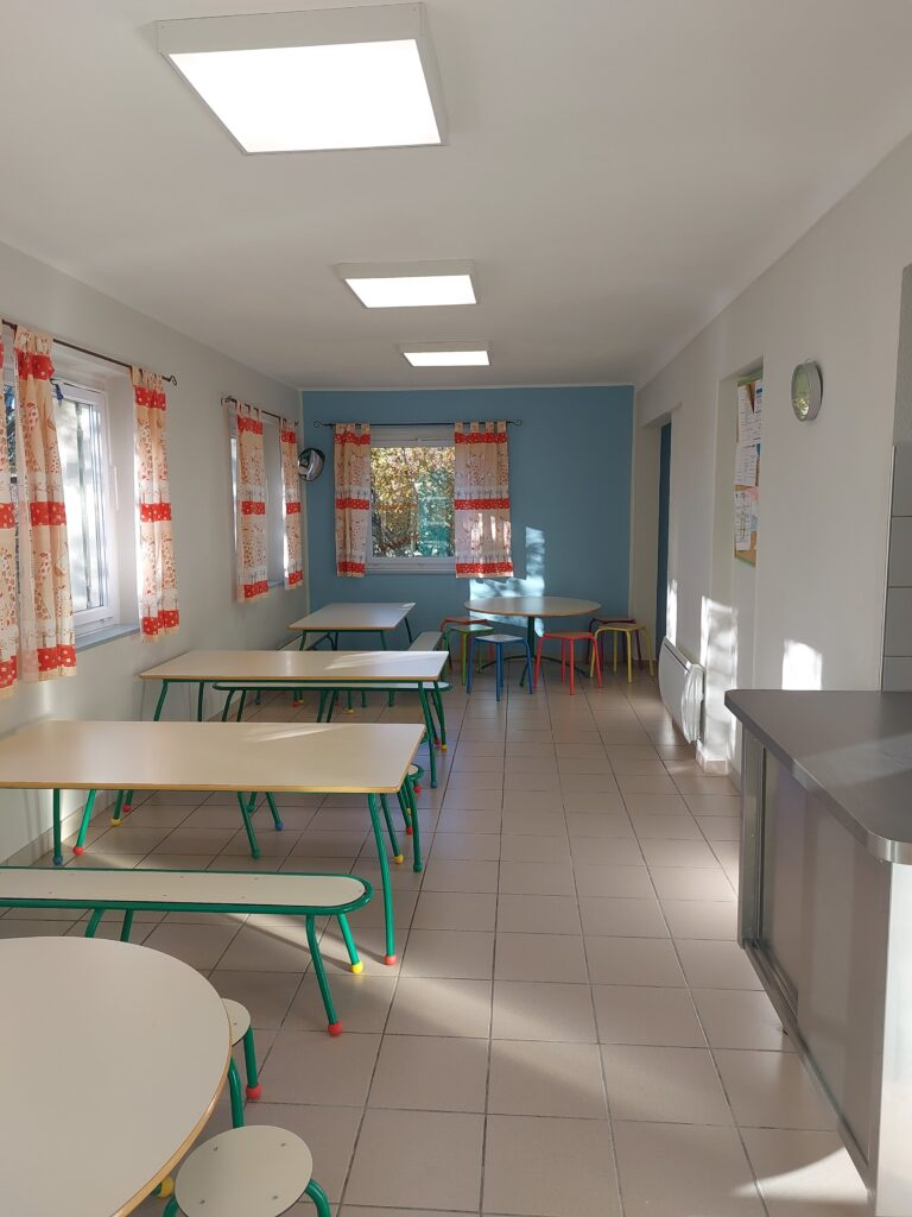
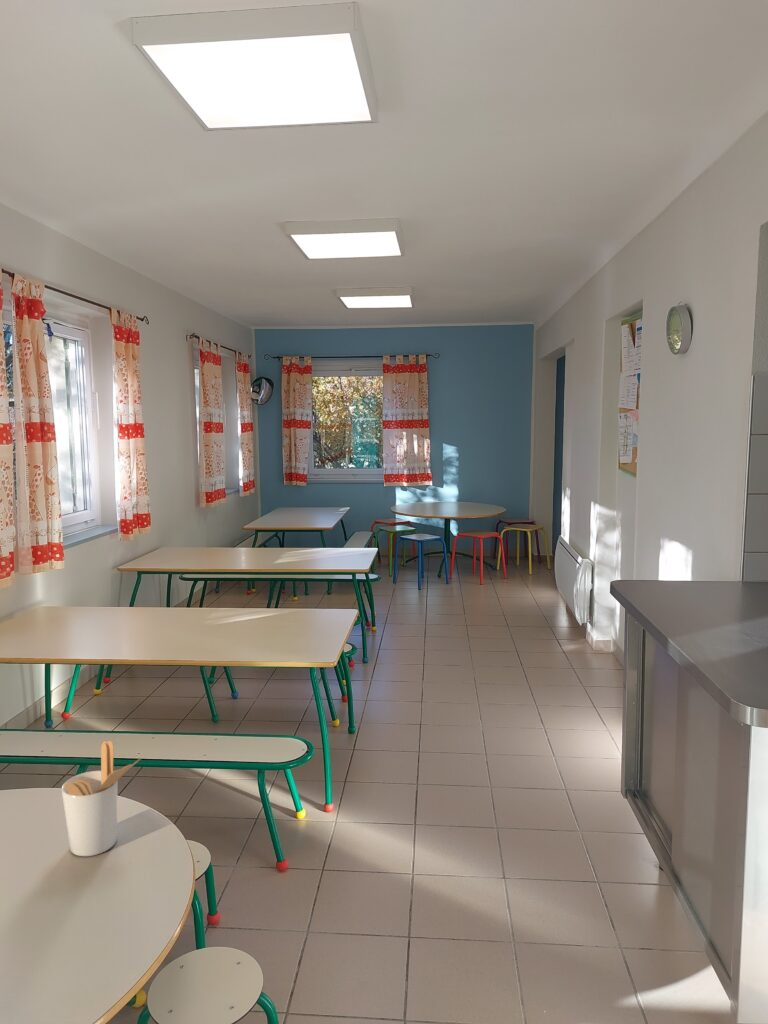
+ utensil holder [61,740,143,857]
